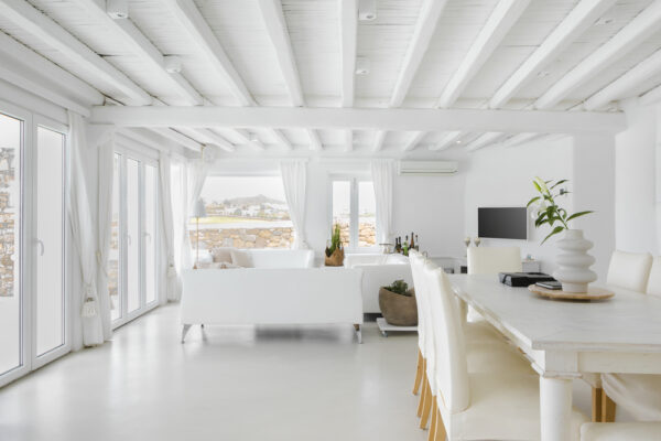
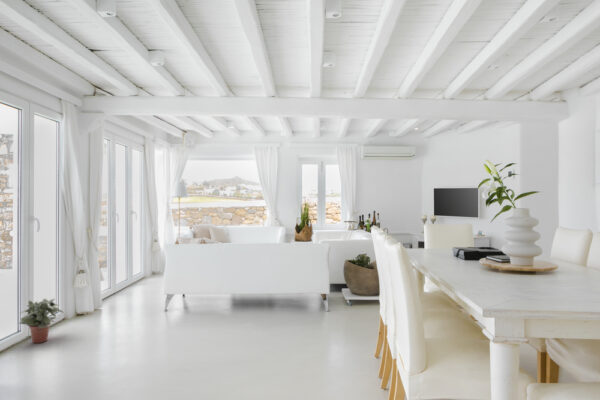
+ potted plant [18,298,65,344]
